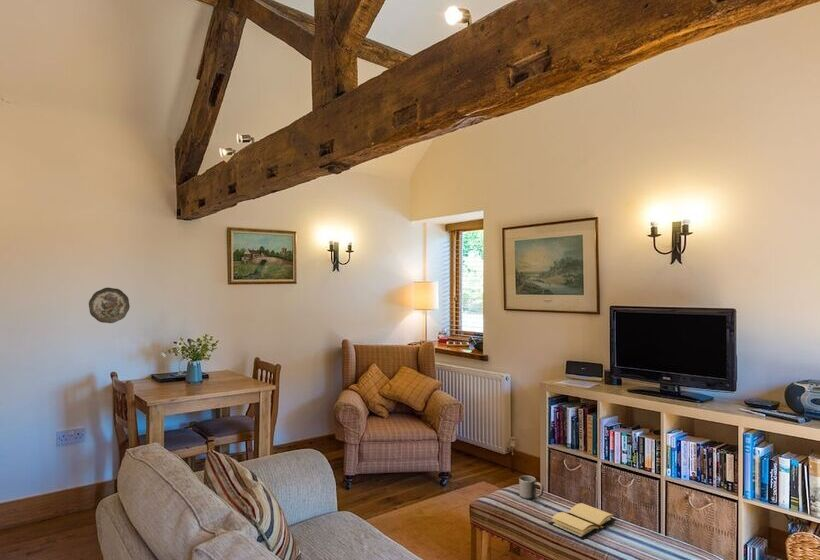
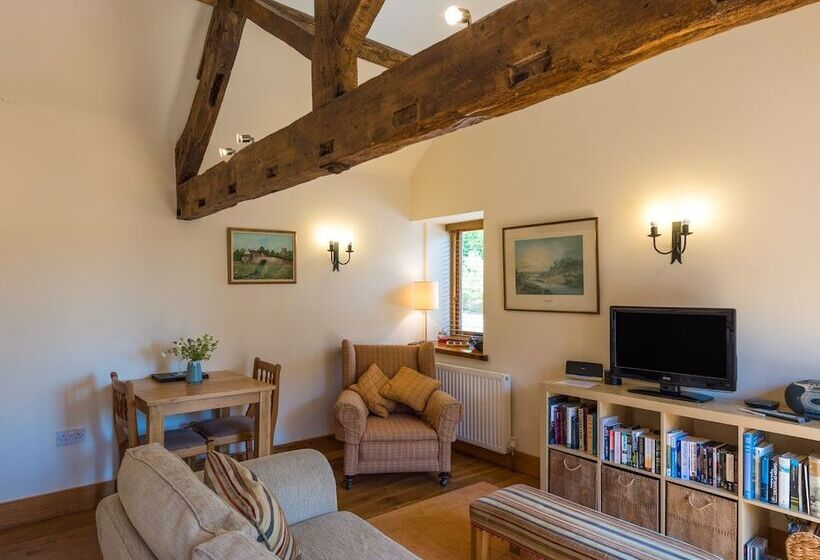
- decorative plate [88,287,131,324]
- book [548,502,617,541]
- mug [518,475,545,500]
